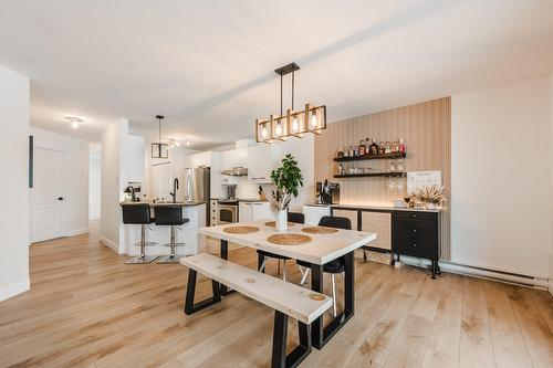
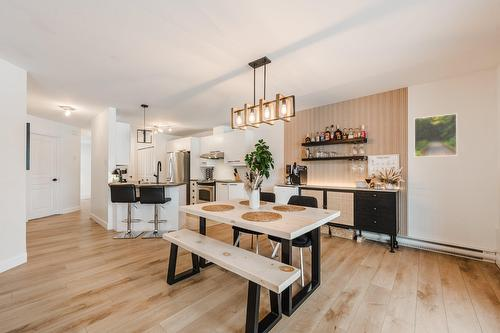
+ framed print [413,113,458,158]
